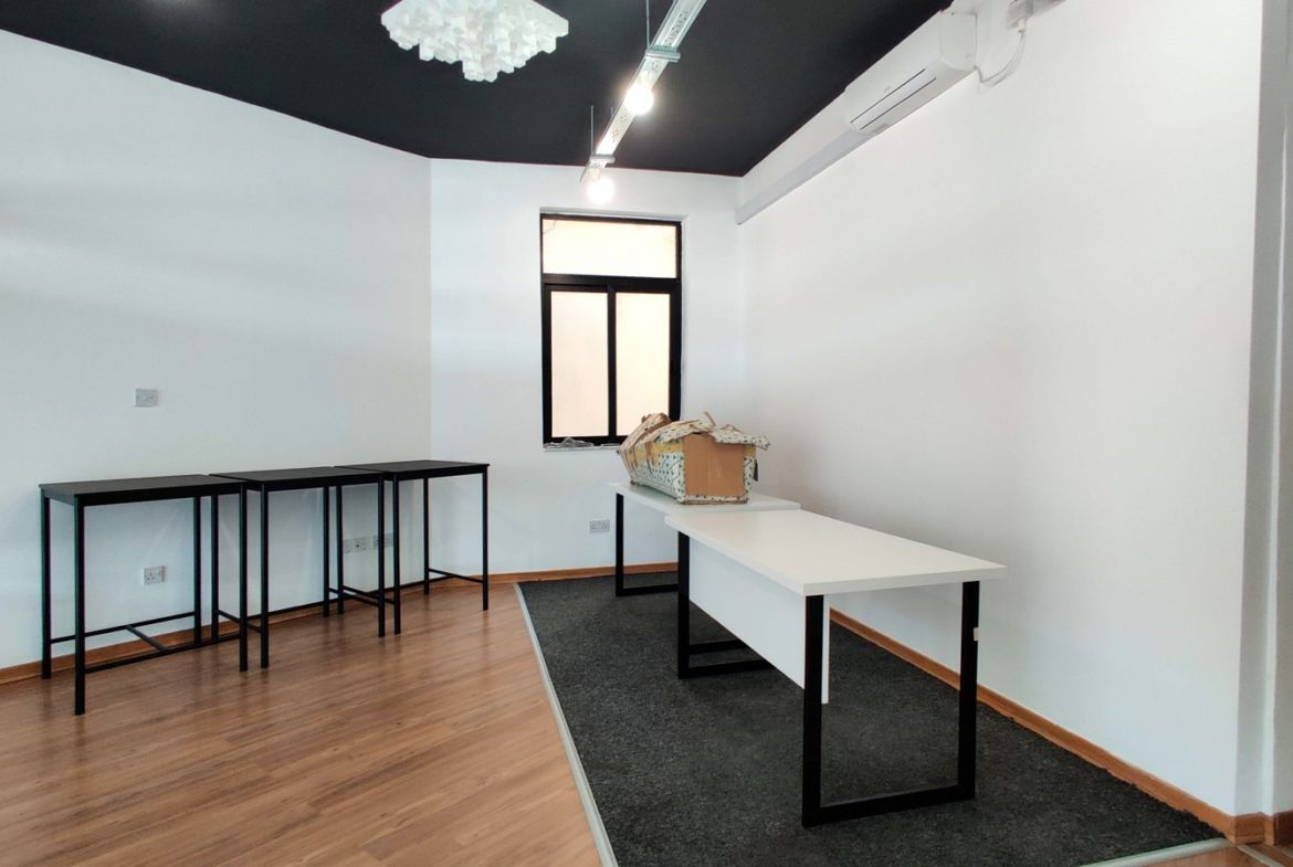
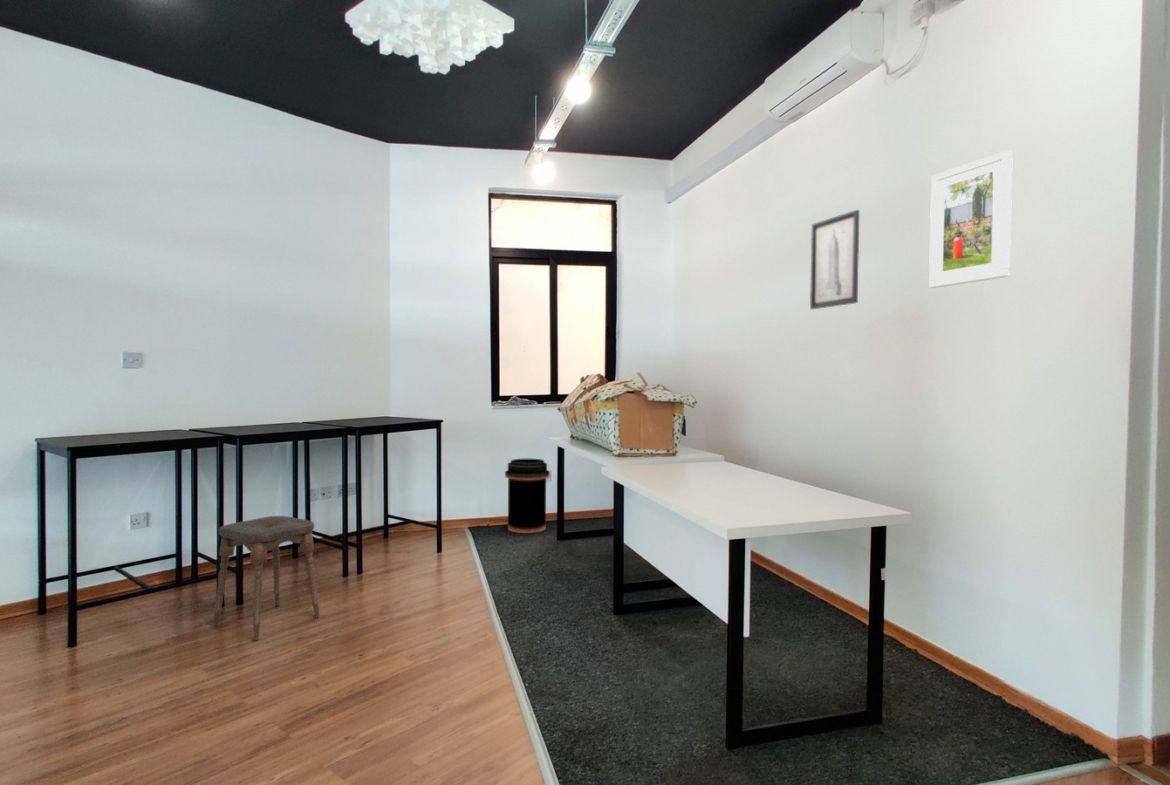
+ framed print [928,149,1014,289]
+ stool [212,515,320,642]
+ wall art [809,209,860,310]
+ trash can [504,458,551,534]
